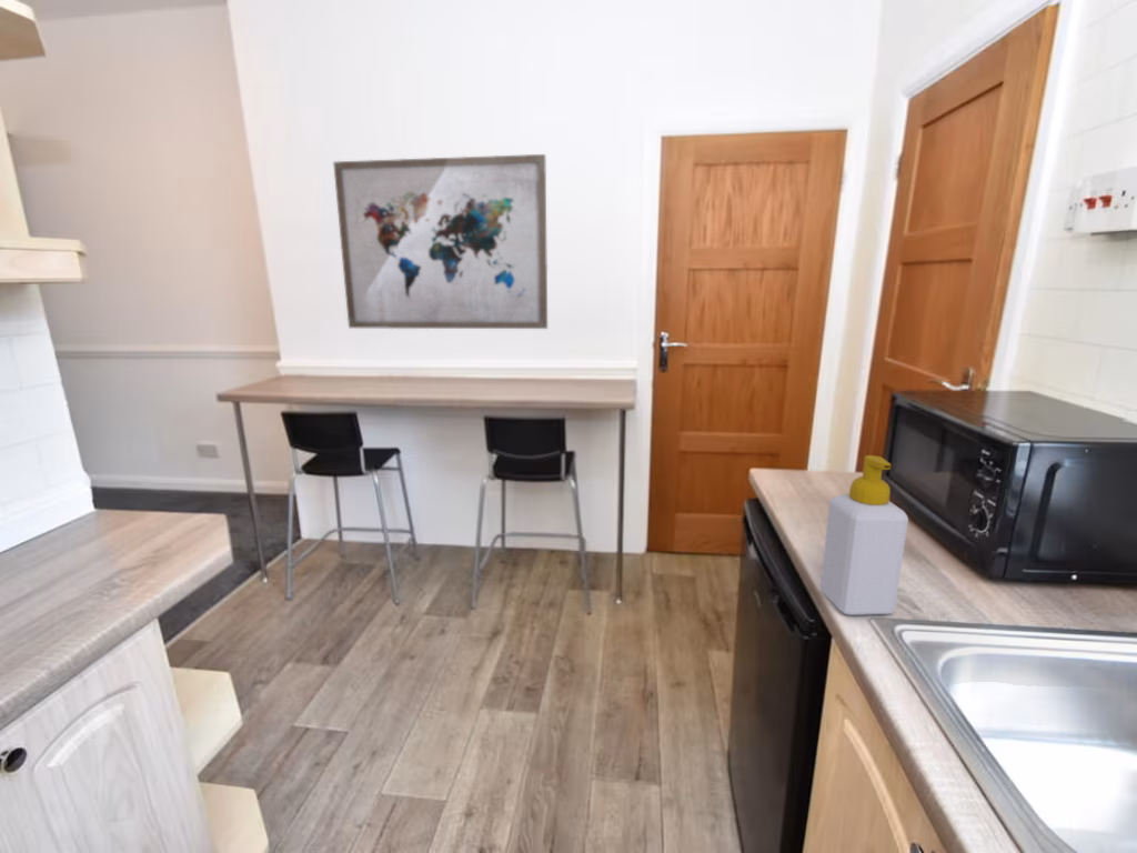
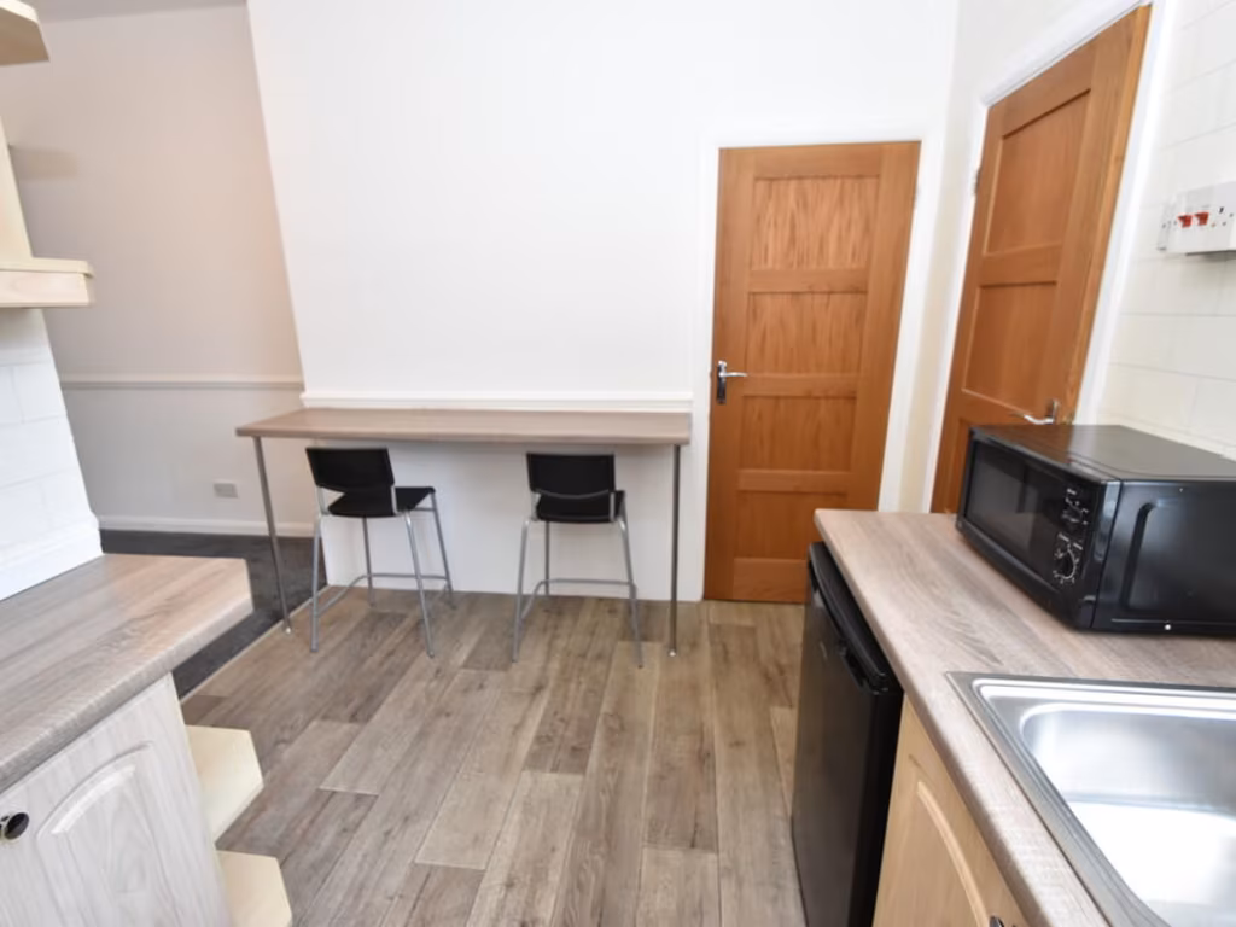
- wall art [332,153,549,330]
- soap bottle [819,454,909,616]
